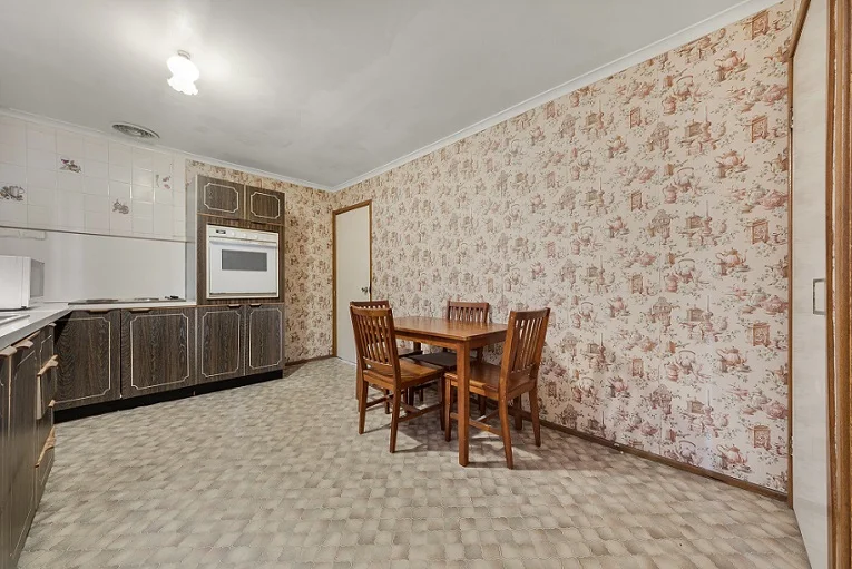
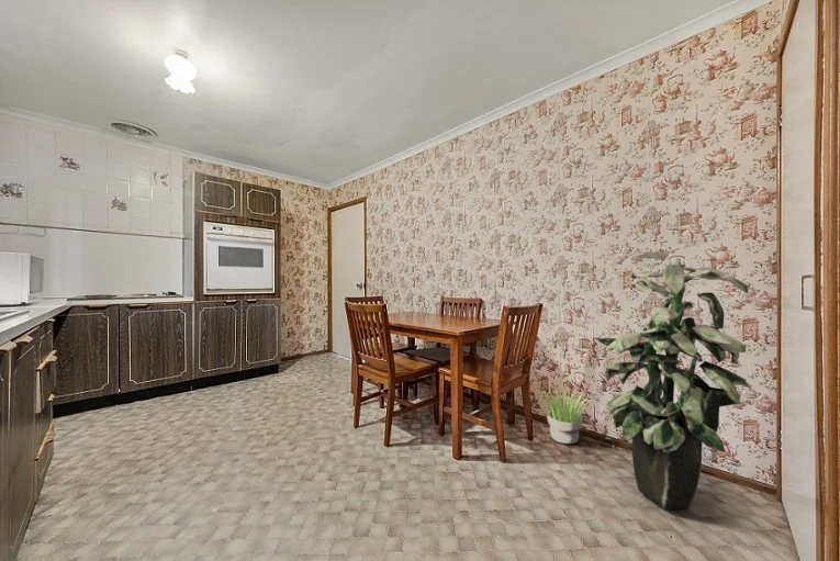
+ indoor plant [593,250,750,510]
+ potted plant [538,385,591,445]
